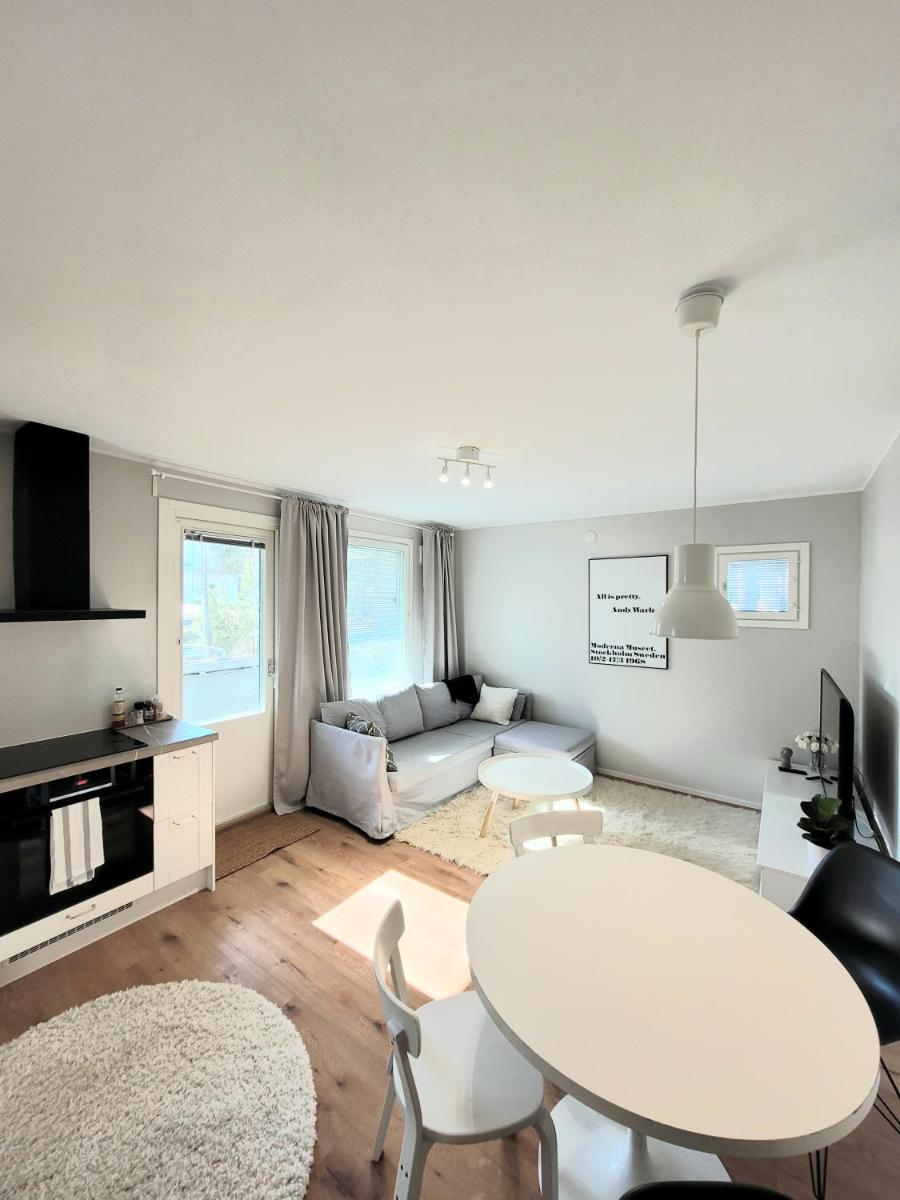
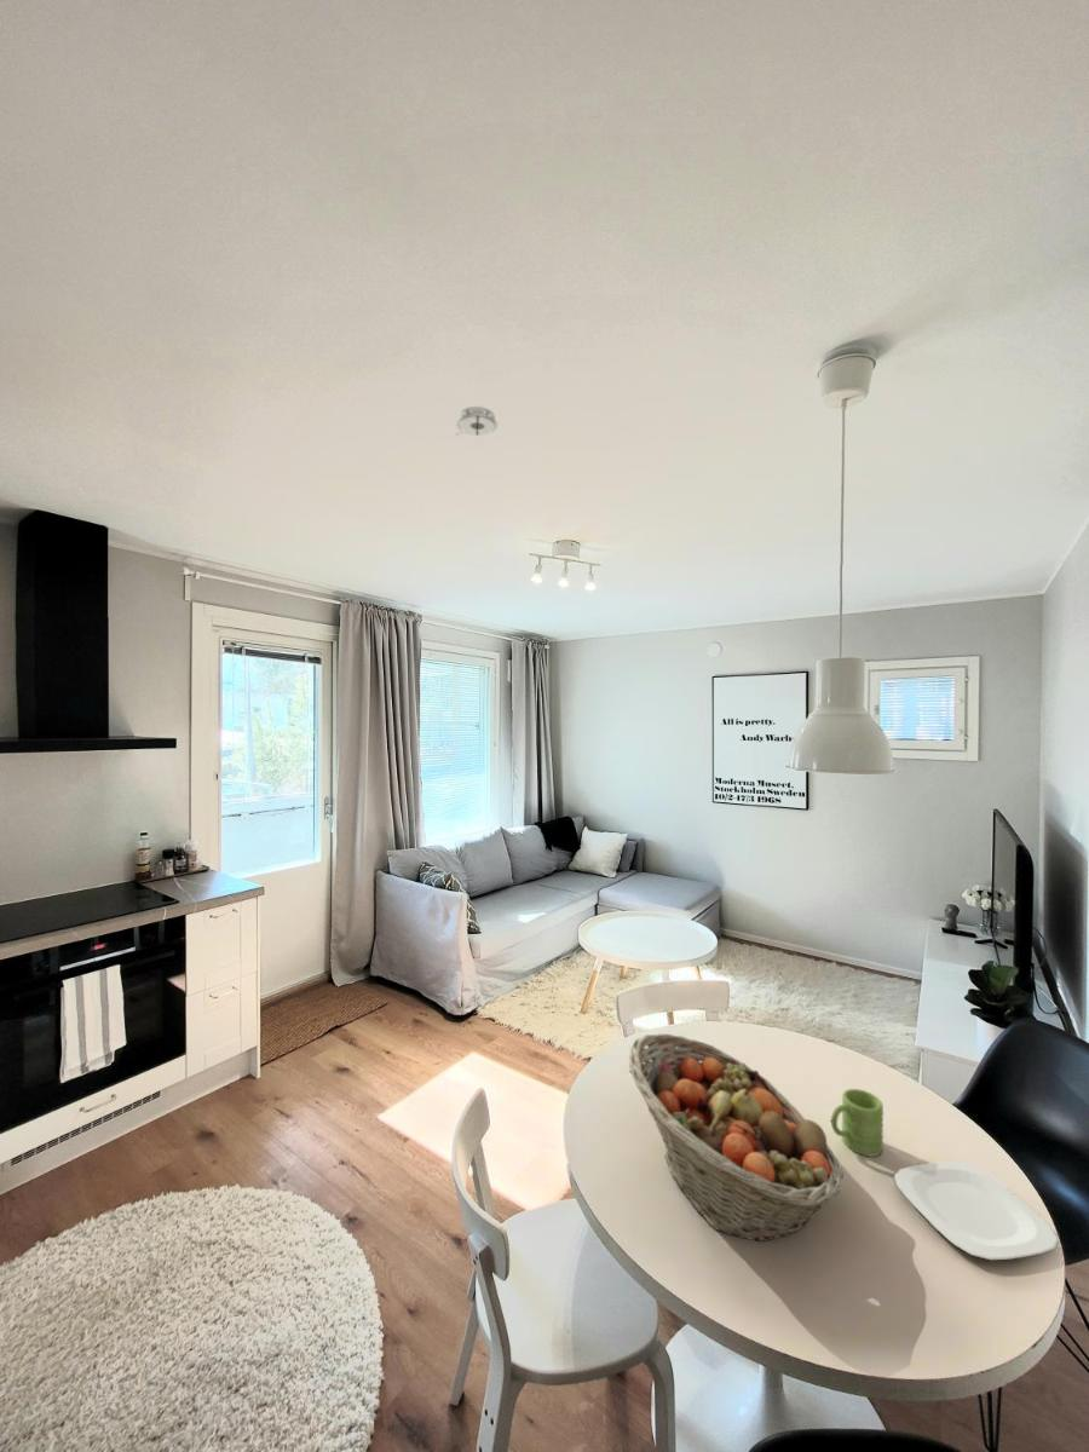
+ plate [893,1160,1060,1262]
+ fruit basket [628,1033,845,1243]
+ smoke detector [454,405,500,437]
+ mug [830,1088,885,1157]
